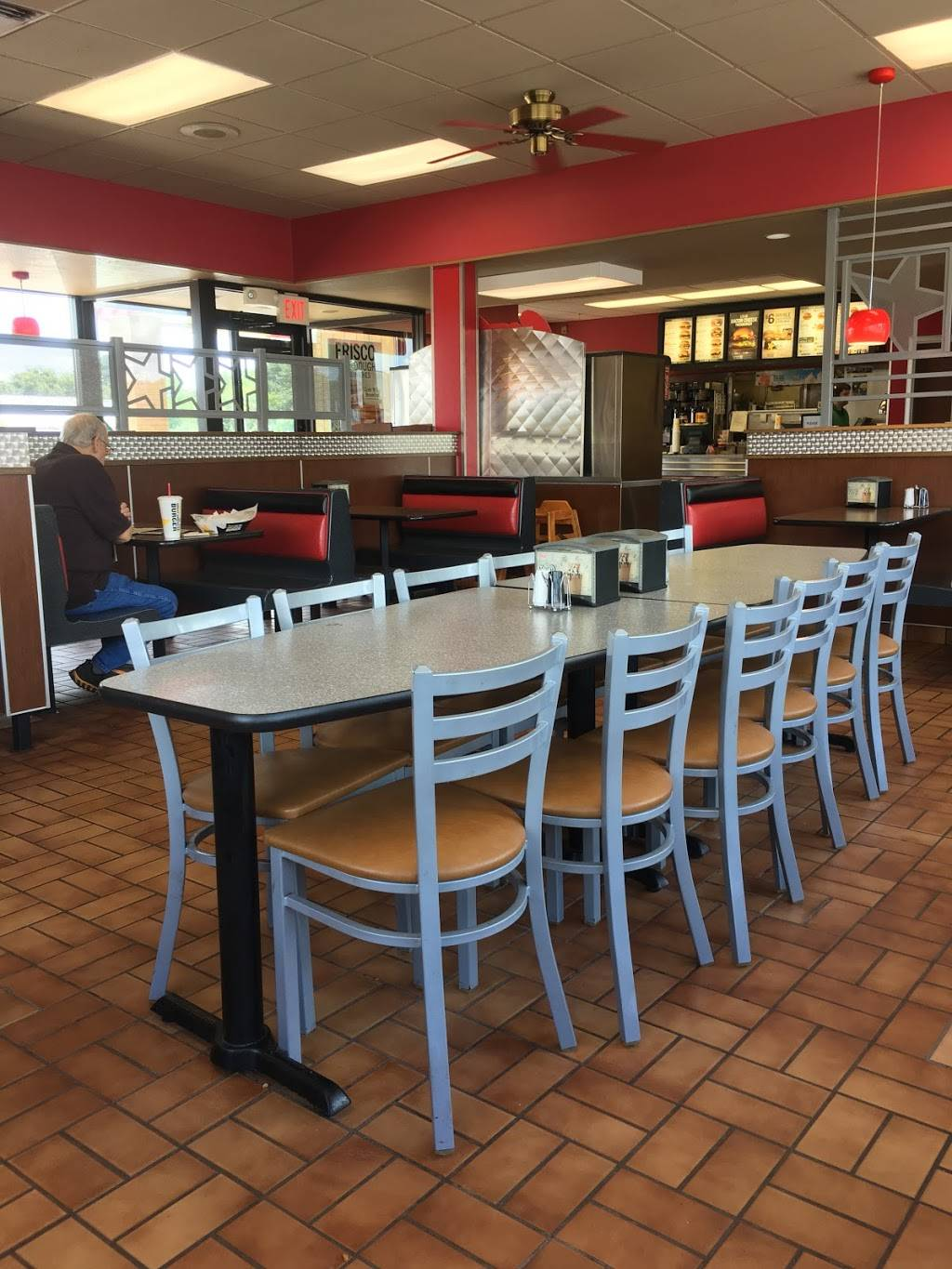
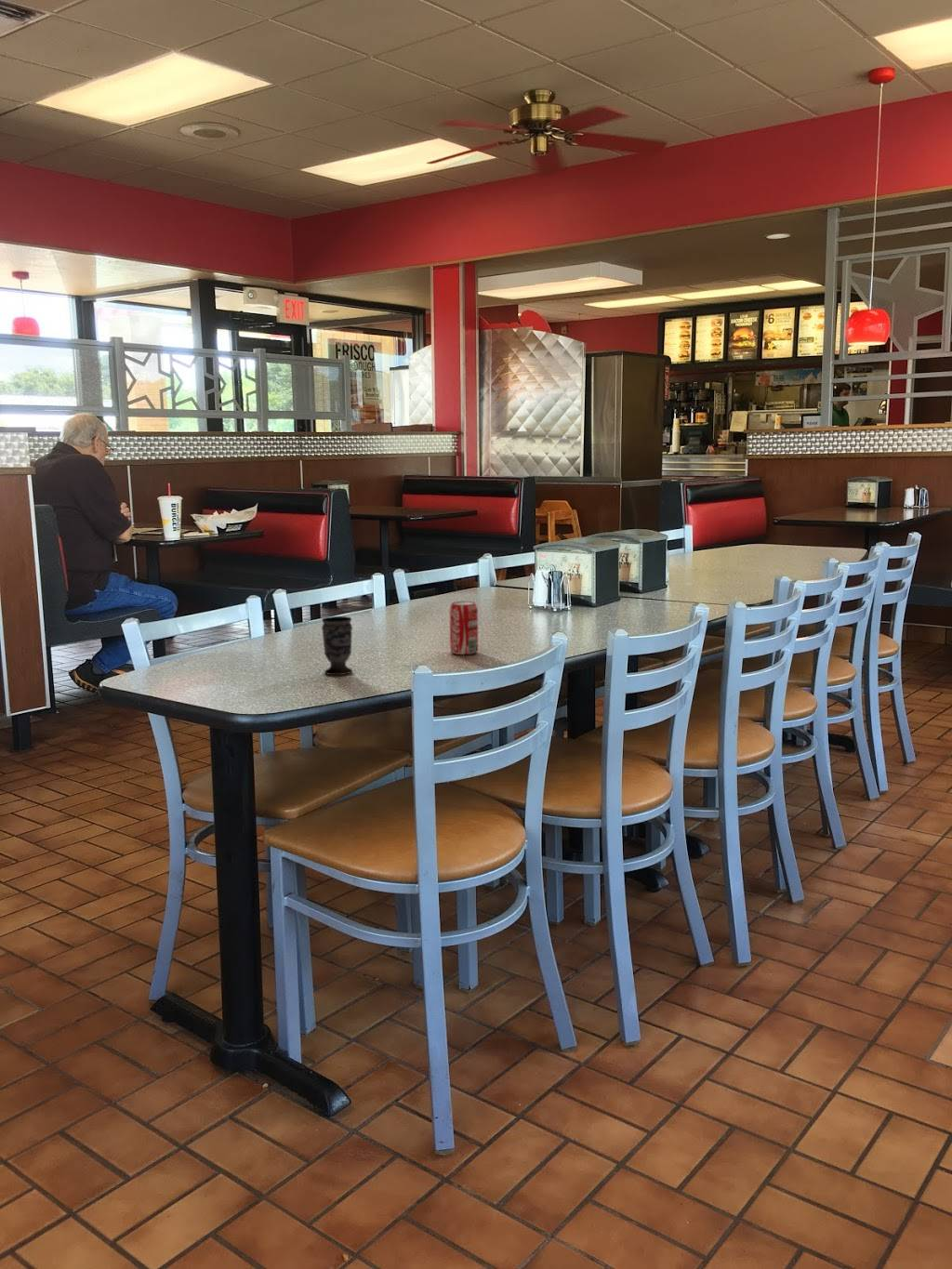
+ cup [321,615,353,676]
+ beverage can [449,601,479,655]
